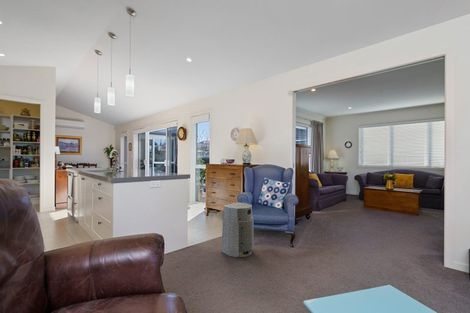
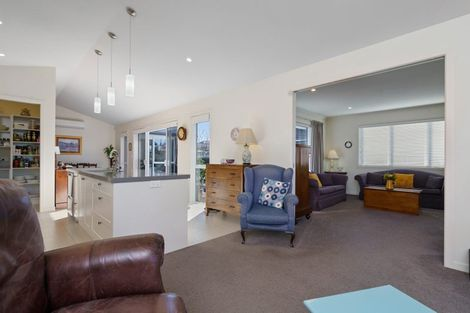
- air purifier [220,202,255,258]
